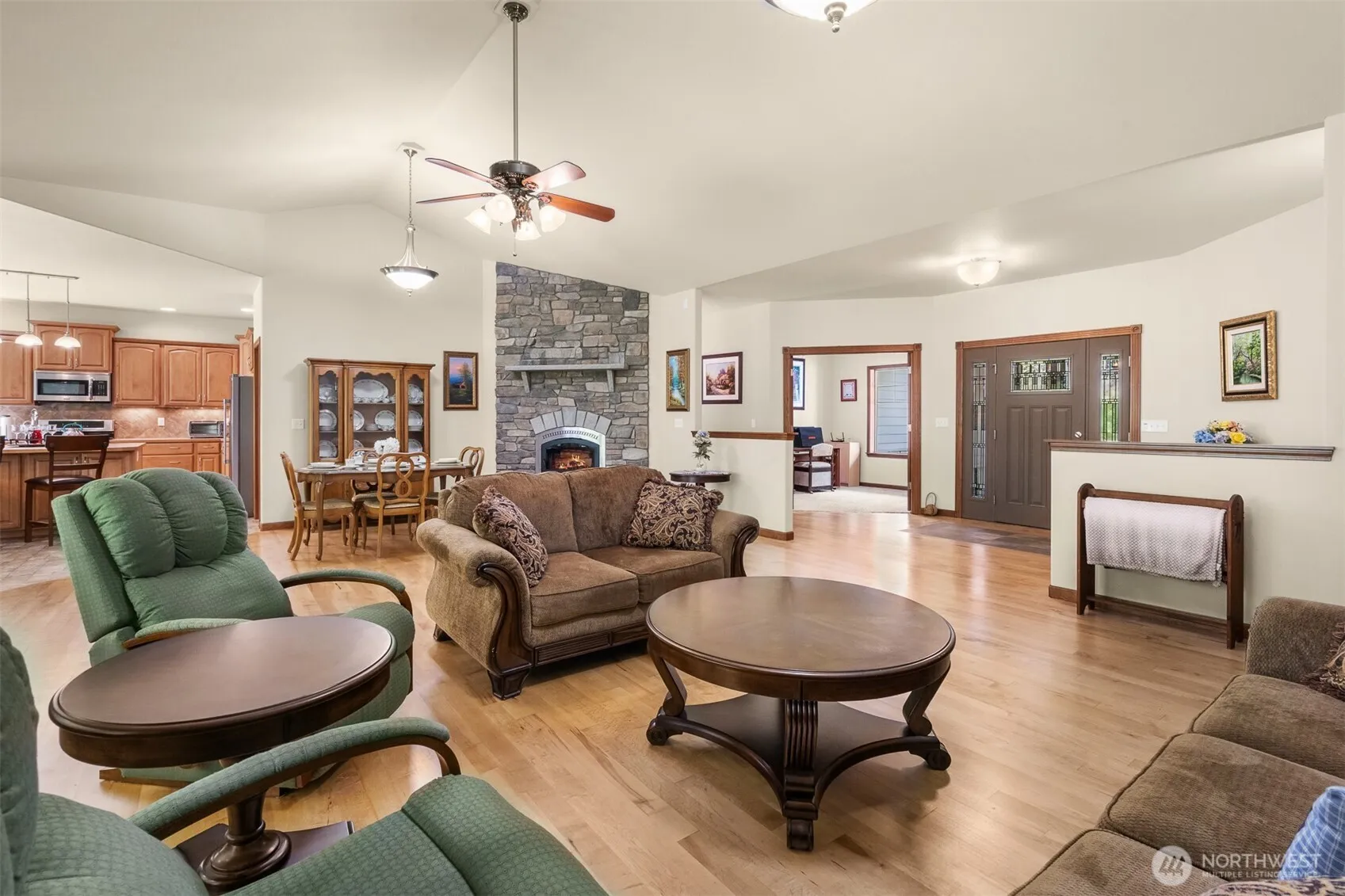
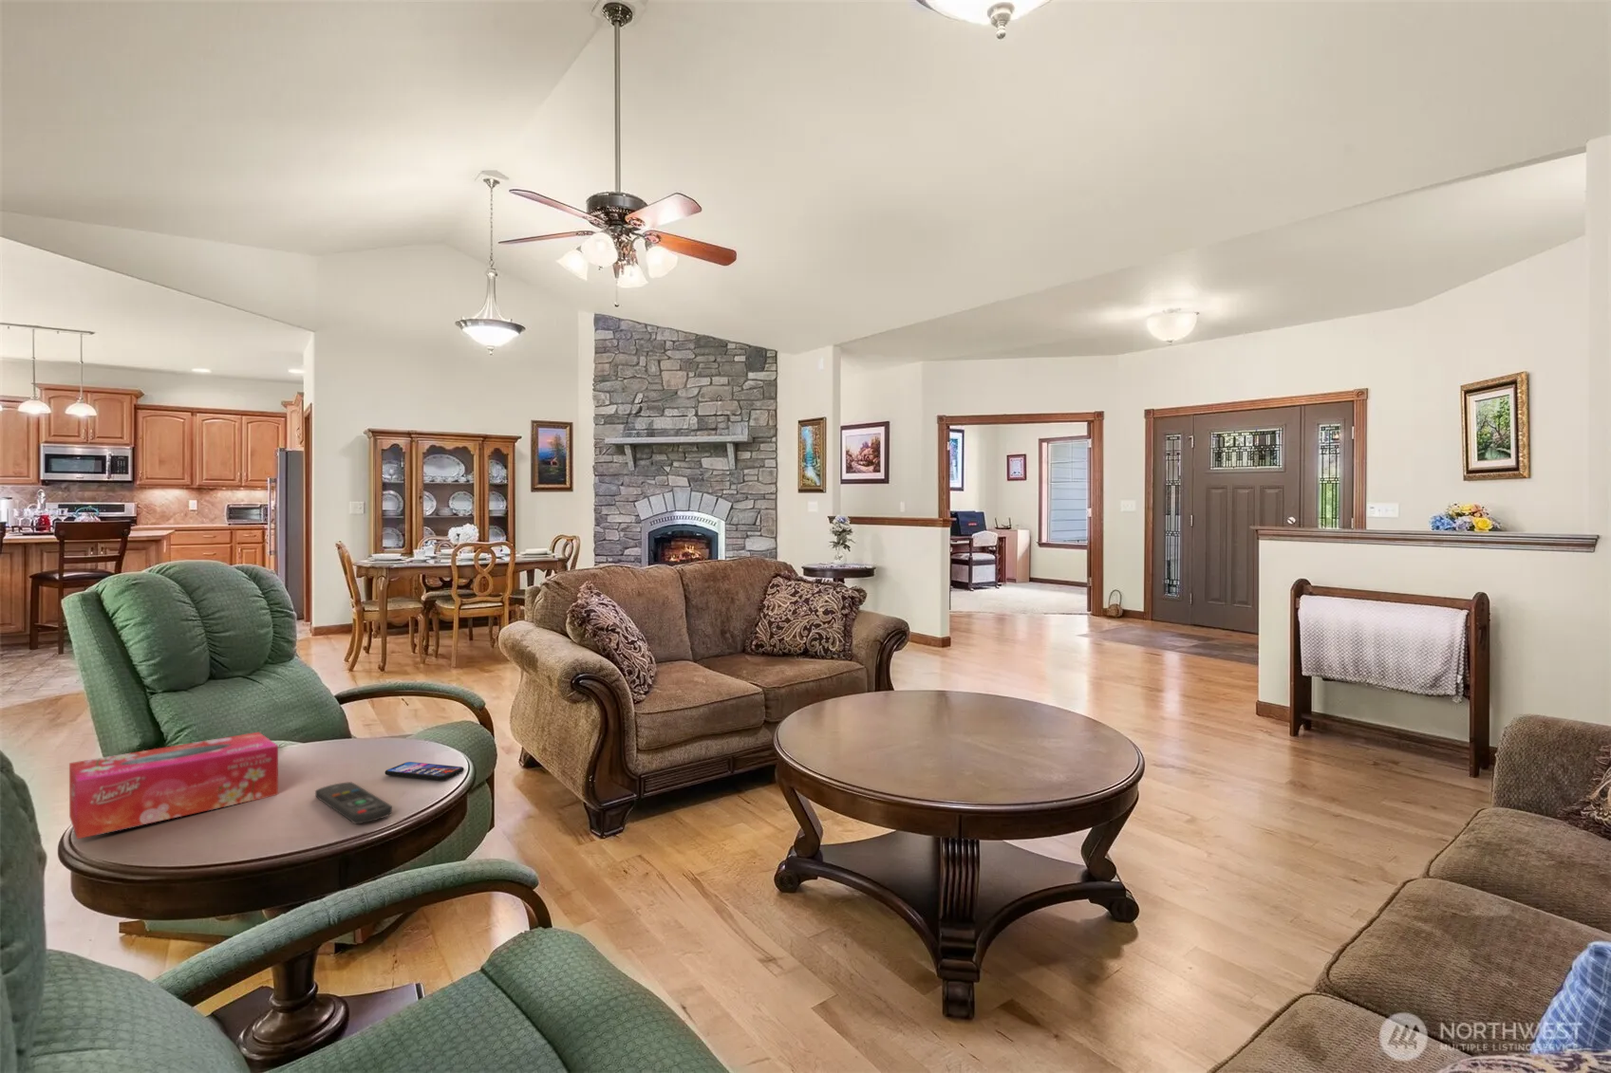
+ remote control [314,781,393,824]
+ tissue box [68,732,279,839]
+ smartphone [384,760,465,782]
